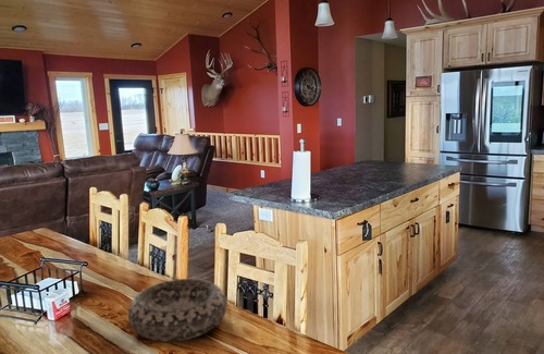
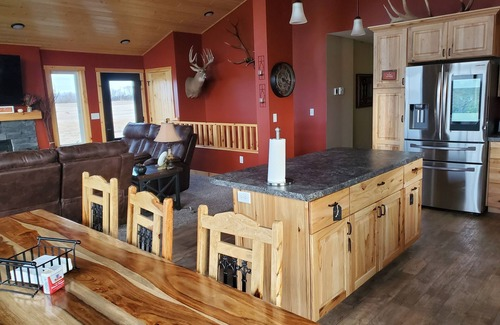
- decorative bowl [127,278,228,343]
